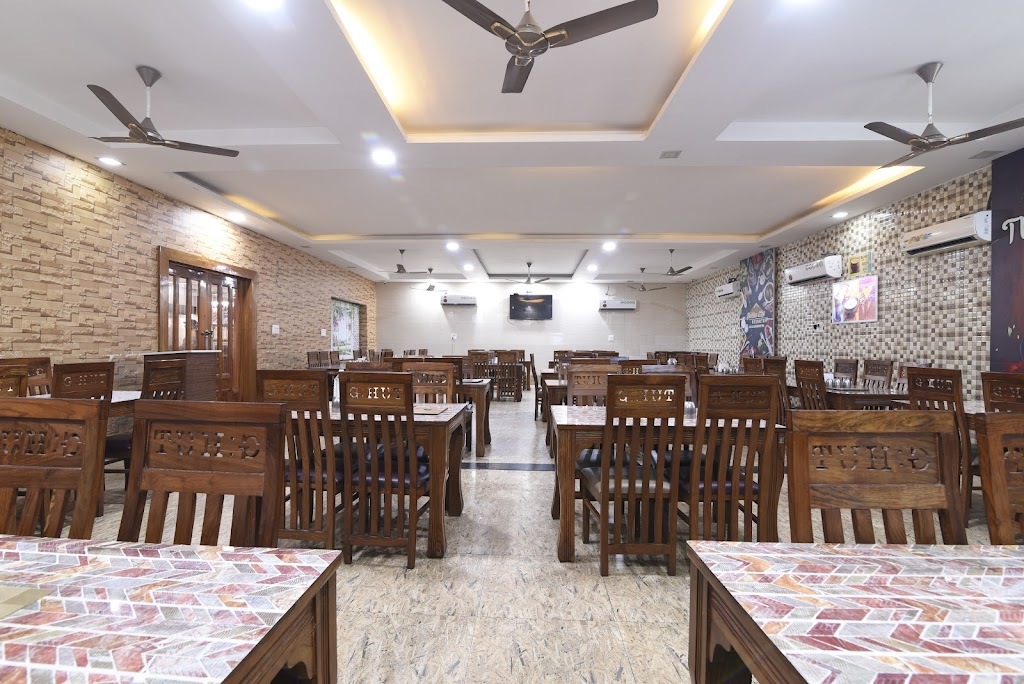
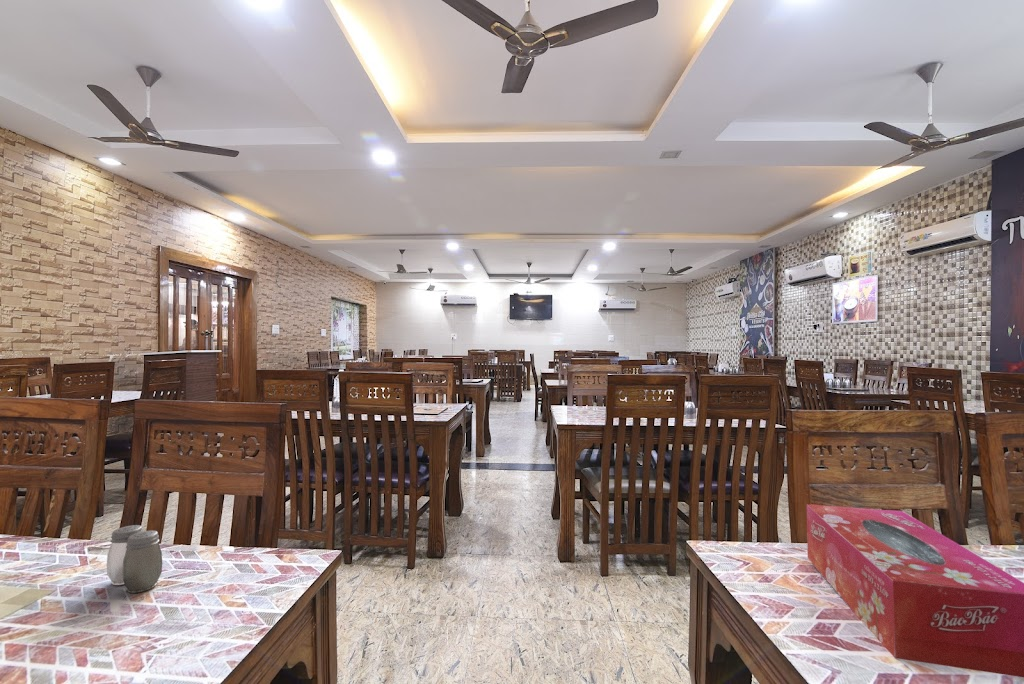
+ tissue box [806,503,1024,678]
+ salt and pepper shaker [106,524,163,594]
